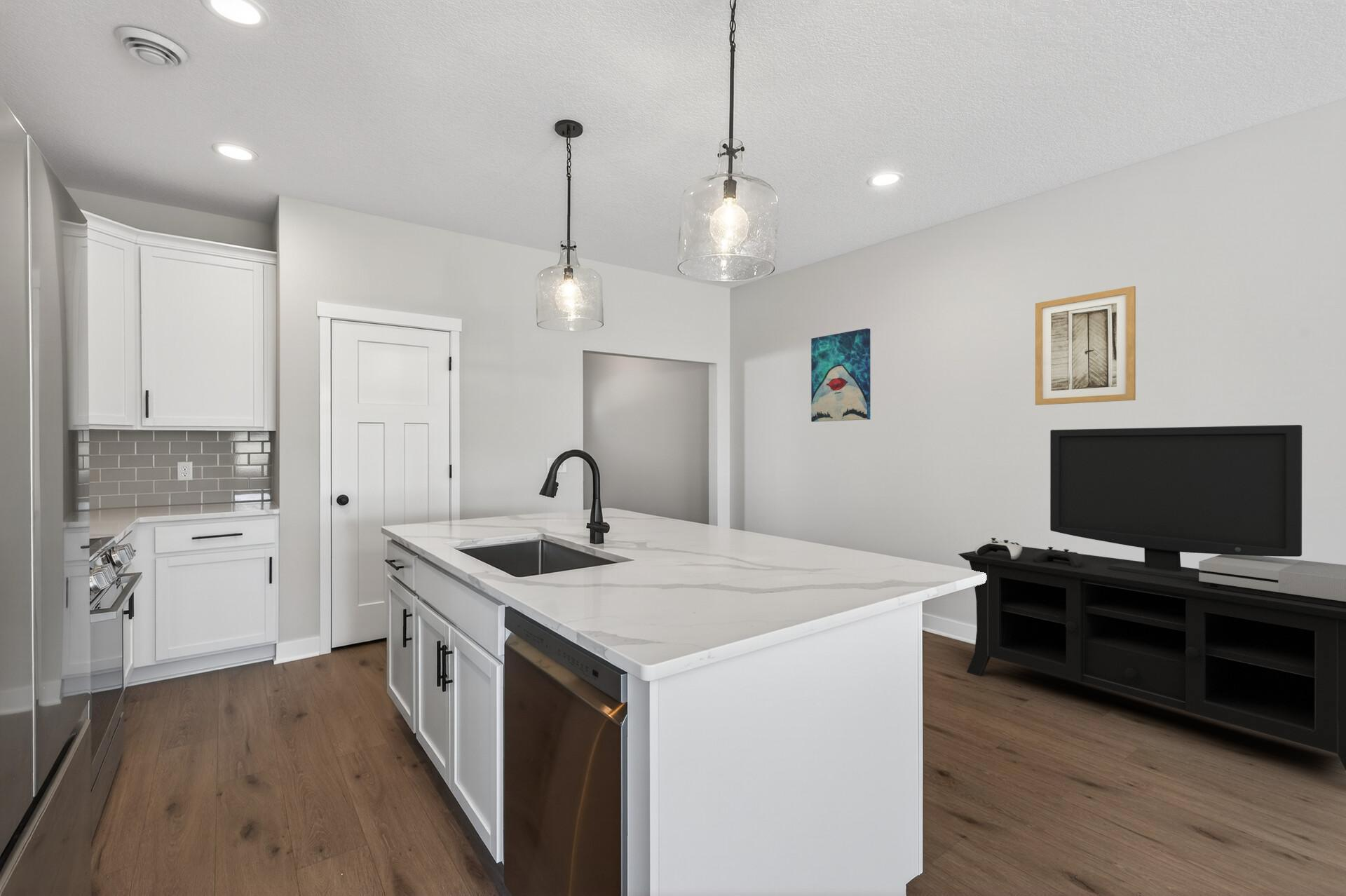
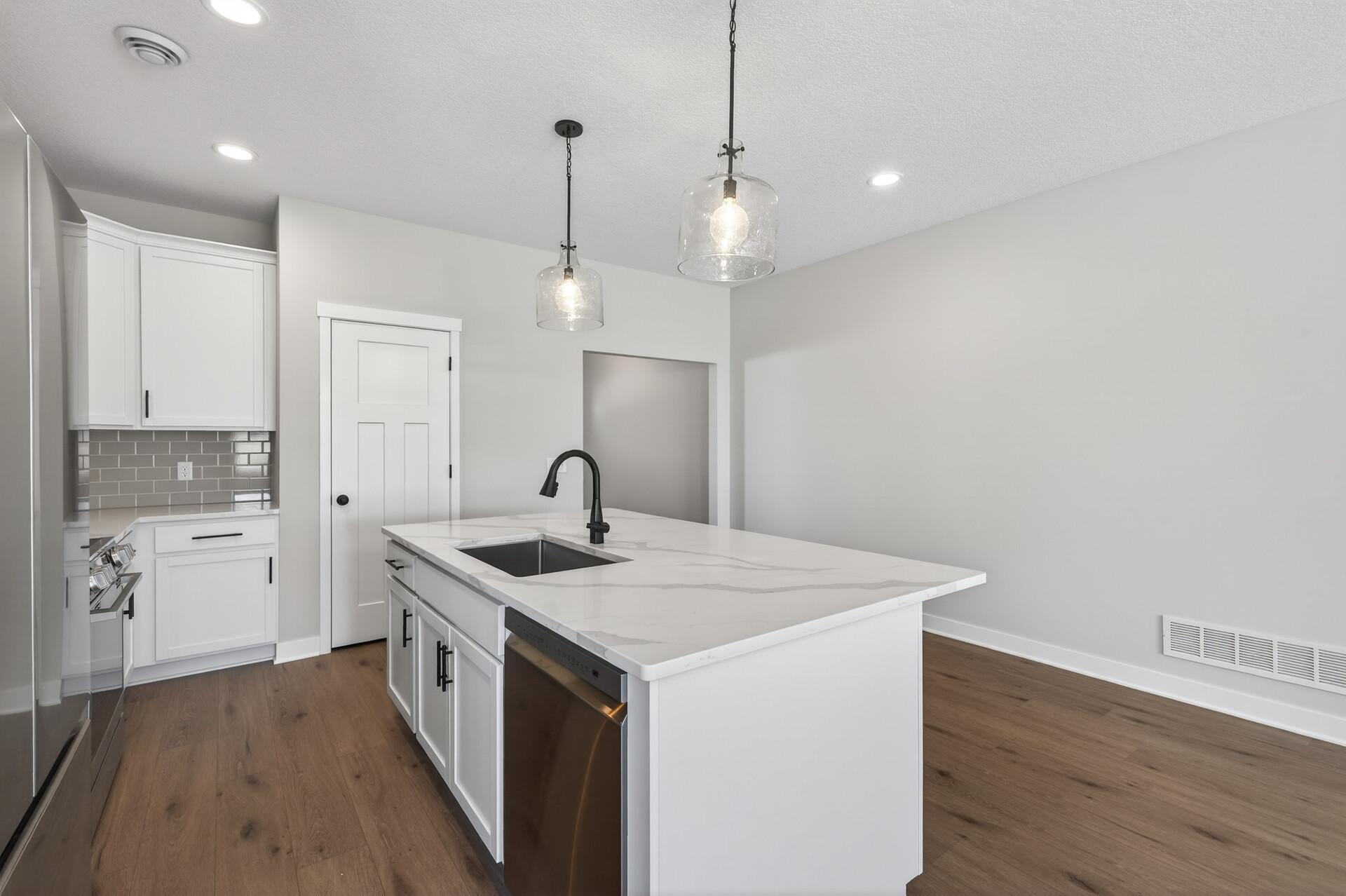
- wall art [810,327,871,423]
- media console [958,424,1346,771]
- wall art [1035,285,1136,406]
